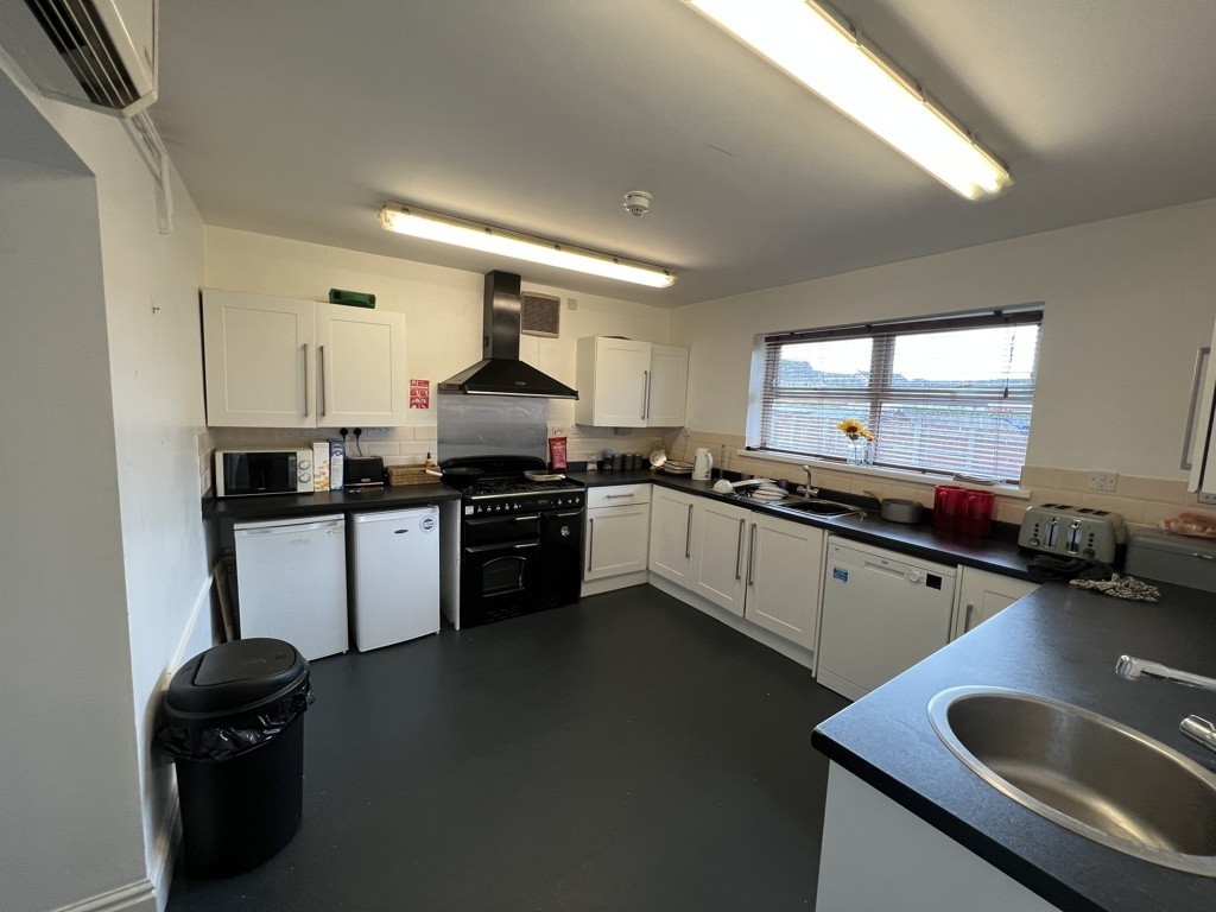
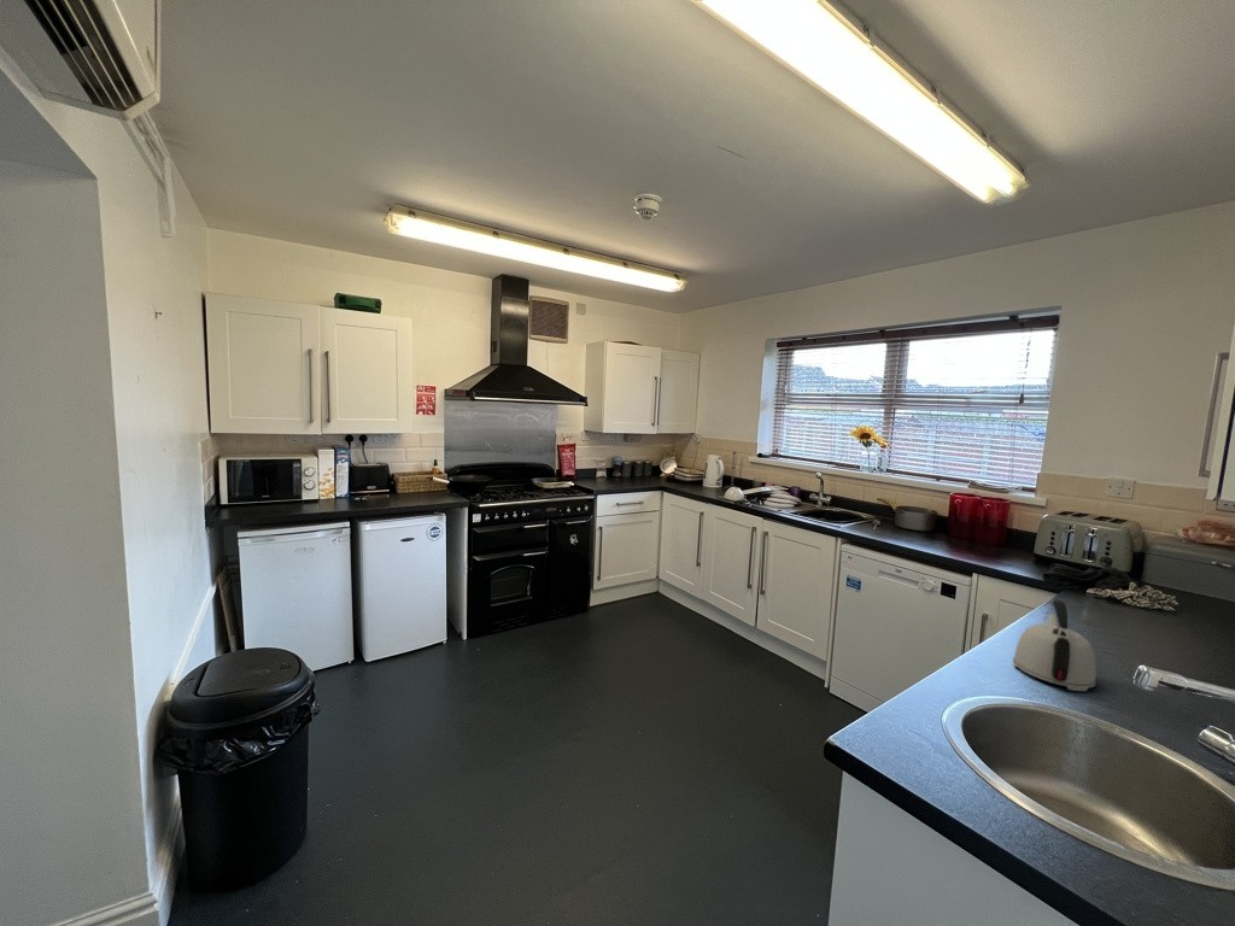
+ kettle [1012,599,1098,692]
